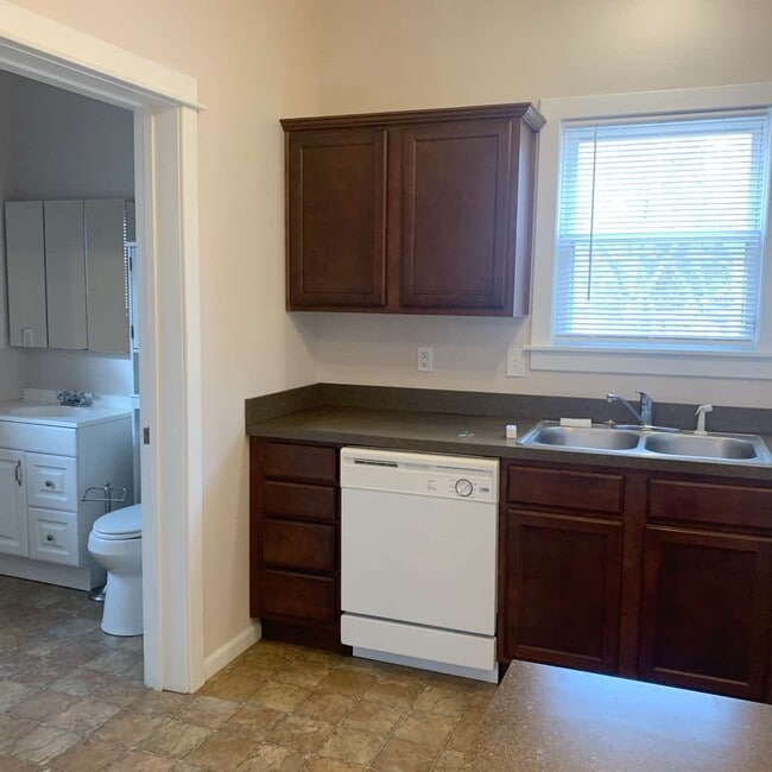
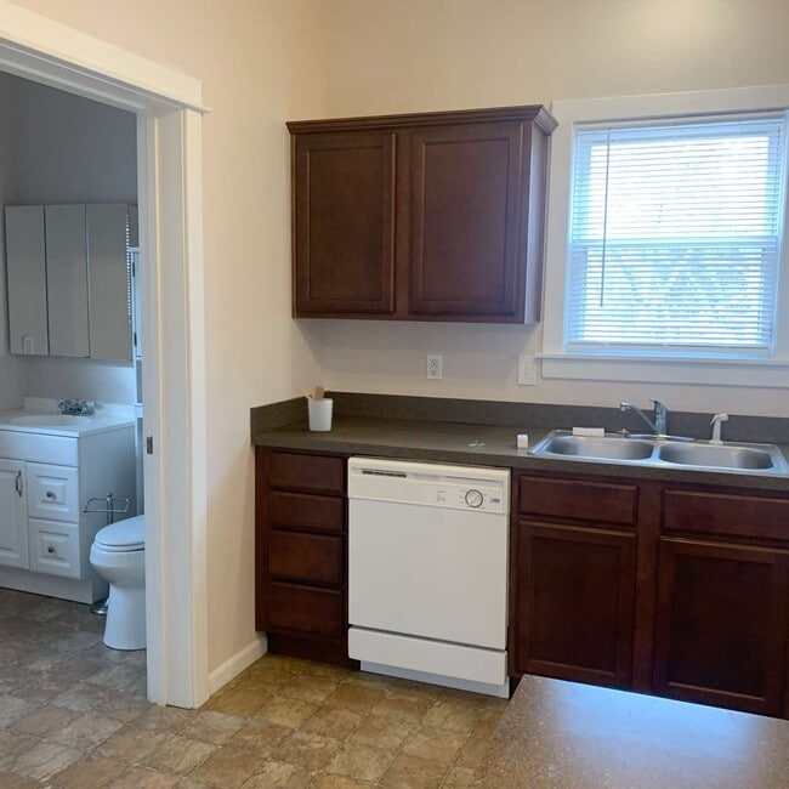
+ utensil holder [296,385,334,432]
